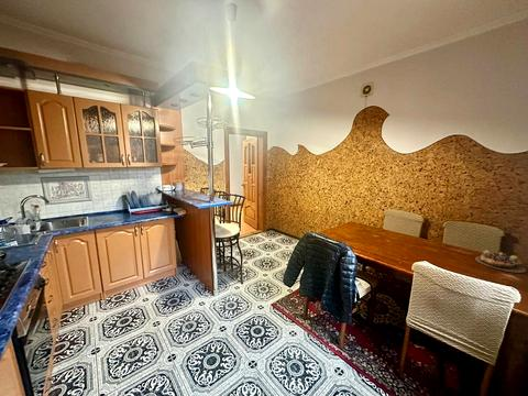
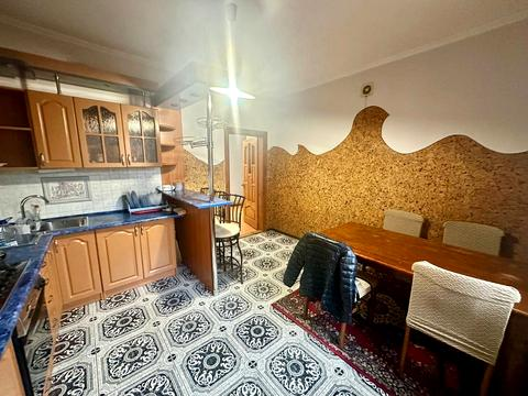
- succulent plant [474,250,527,274]
